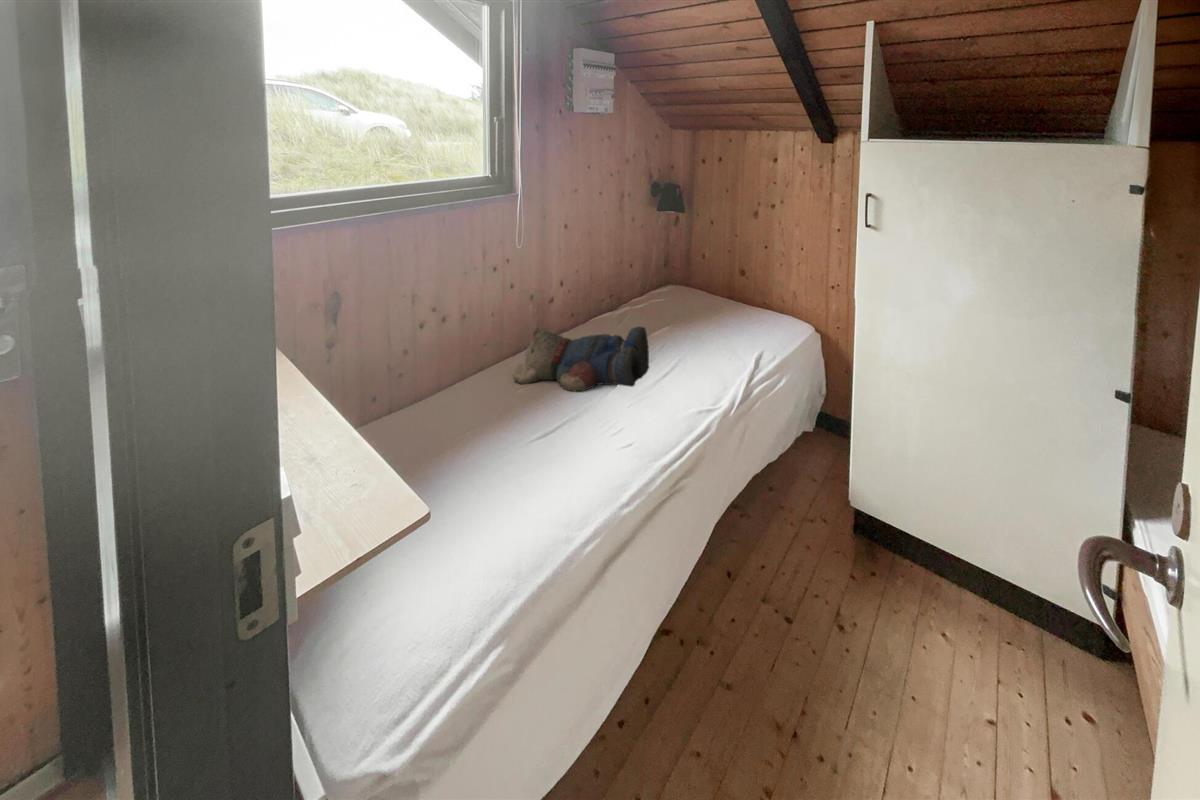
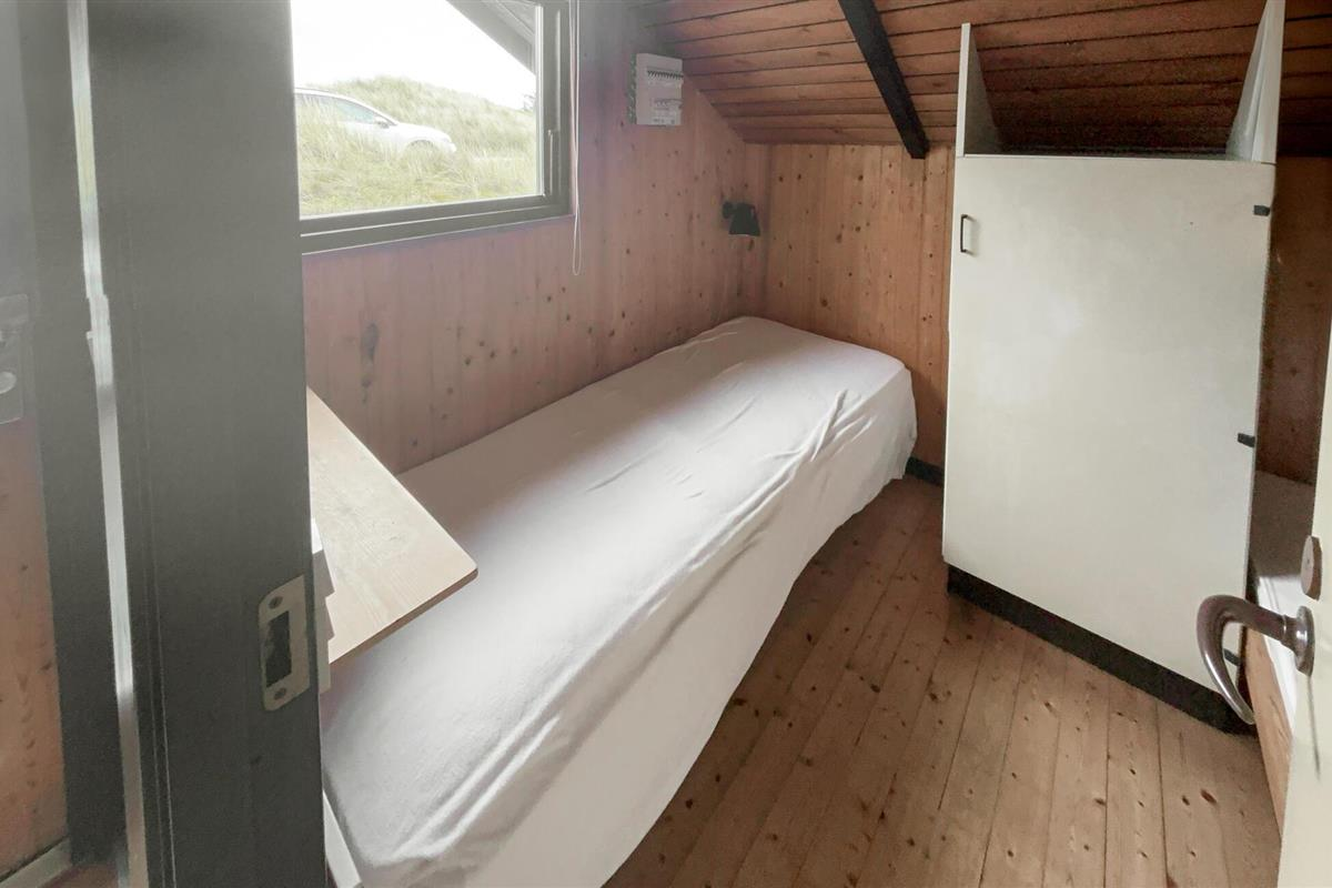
- teddy bear [511,325,650,393]
